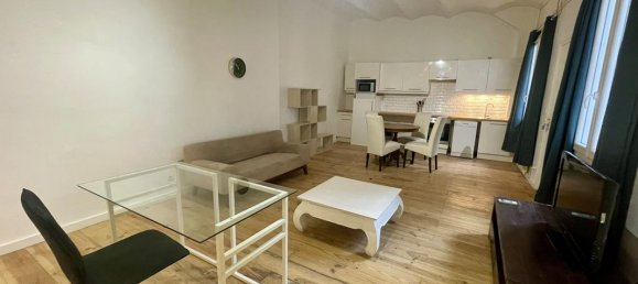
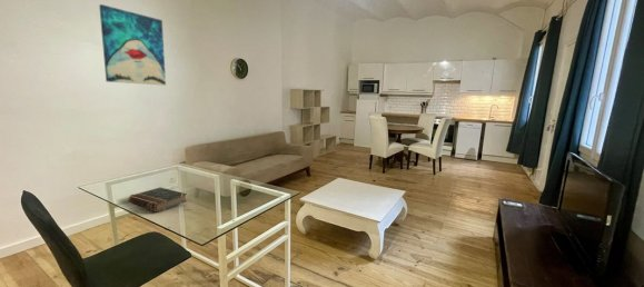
+ book [127,186,188,212]
+ wall art [98,3,167,87]
